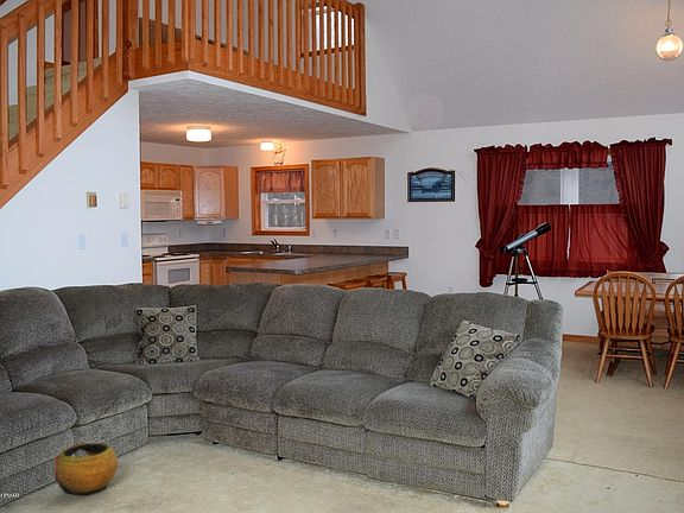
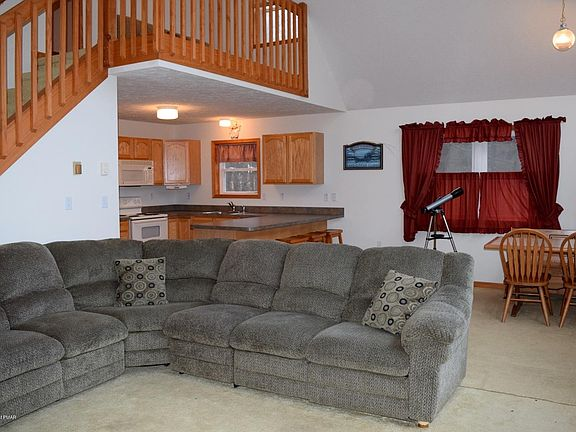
- clay pot [53,442,119,496]
